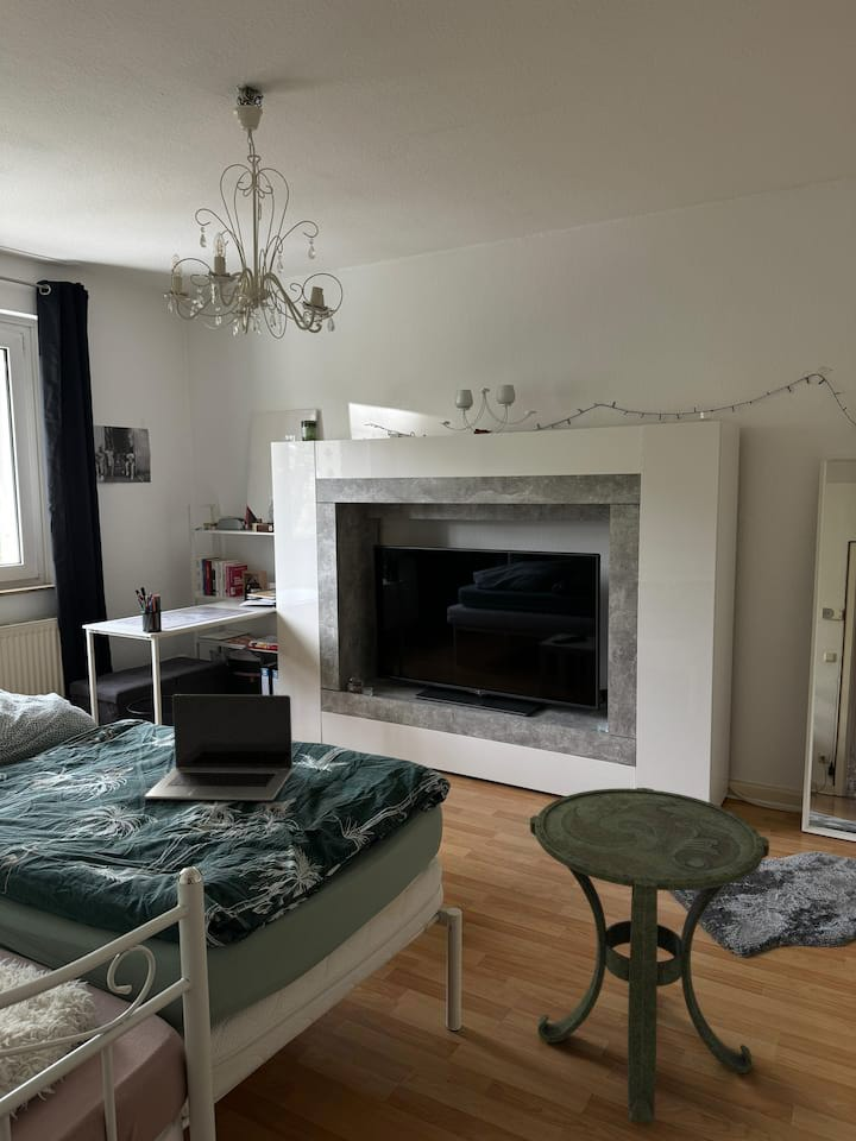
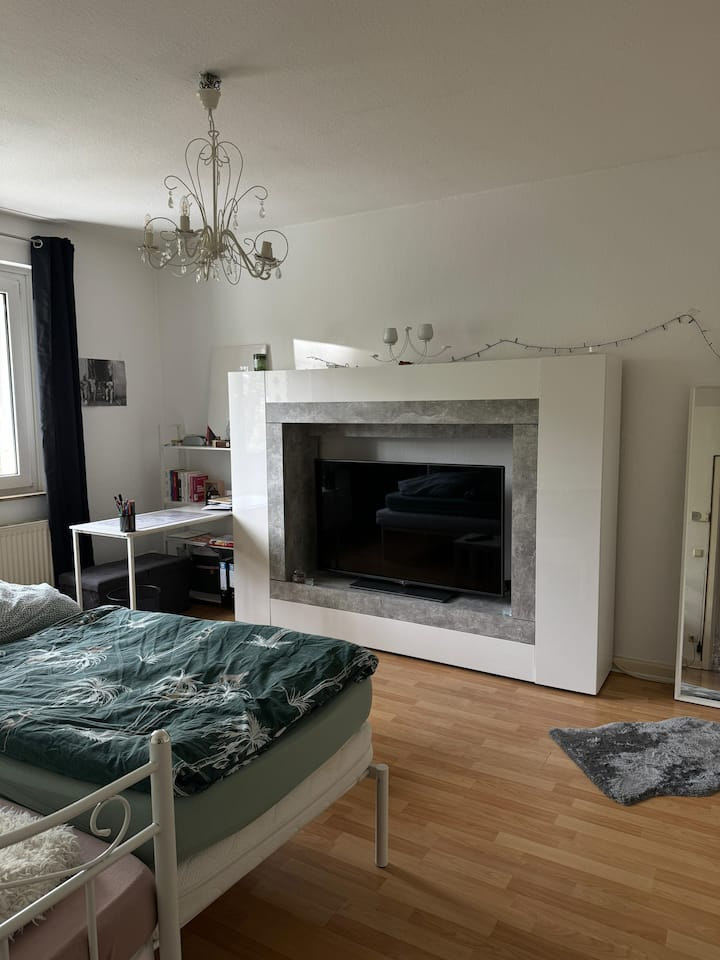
- side table [529,787,770,1126]
- laptop [144,693,294,801]
